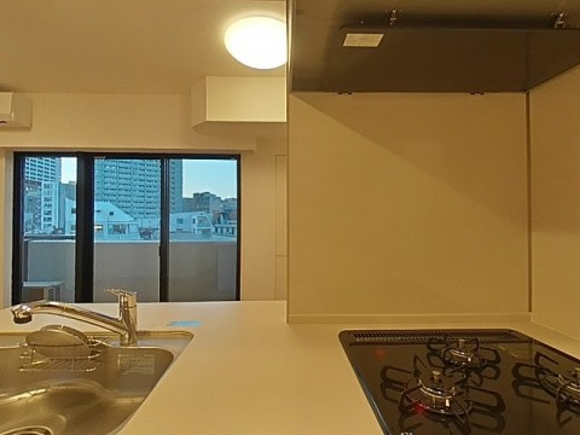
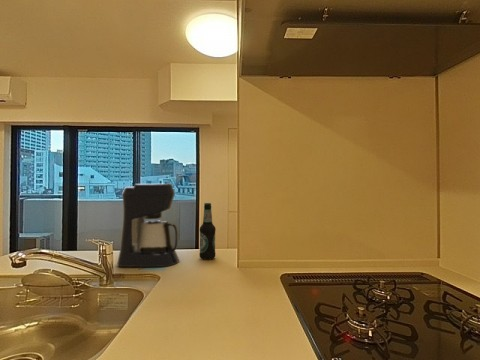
+ coffee maker [116,183,180,268]
+ bottle [198,202,217,260]
